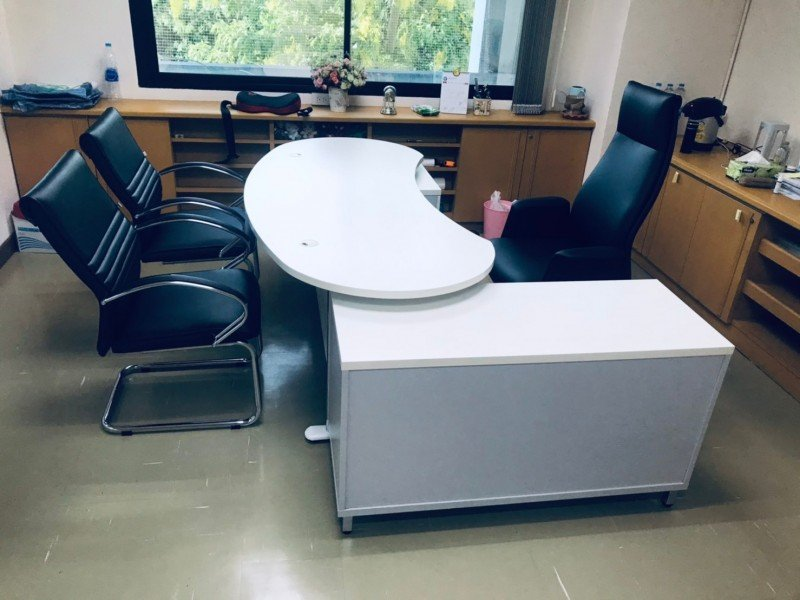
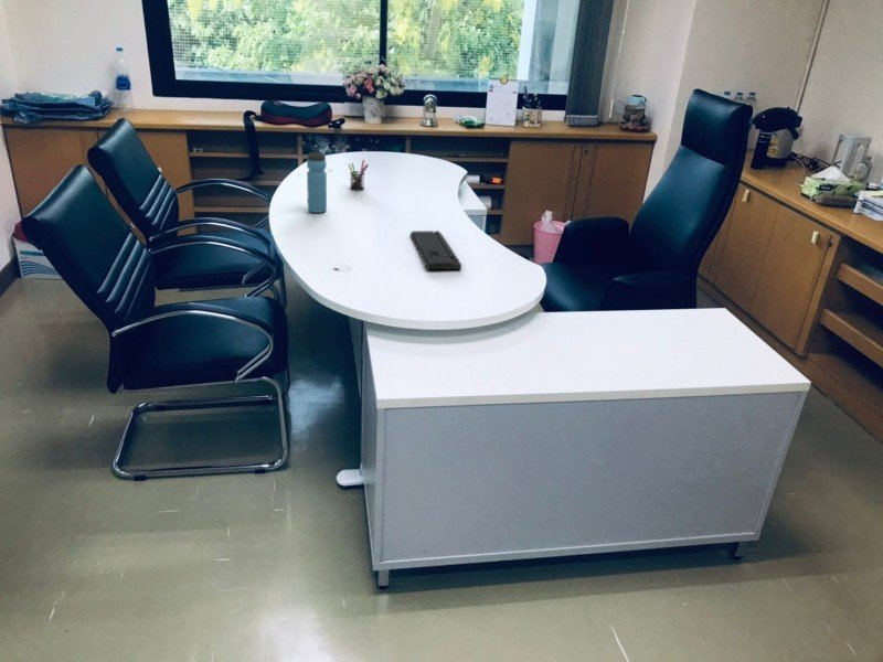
+ keyboard [409,229,462,270]
+ water bottle [306,148,328,214]
+ pen holder [347,159,370,192]
